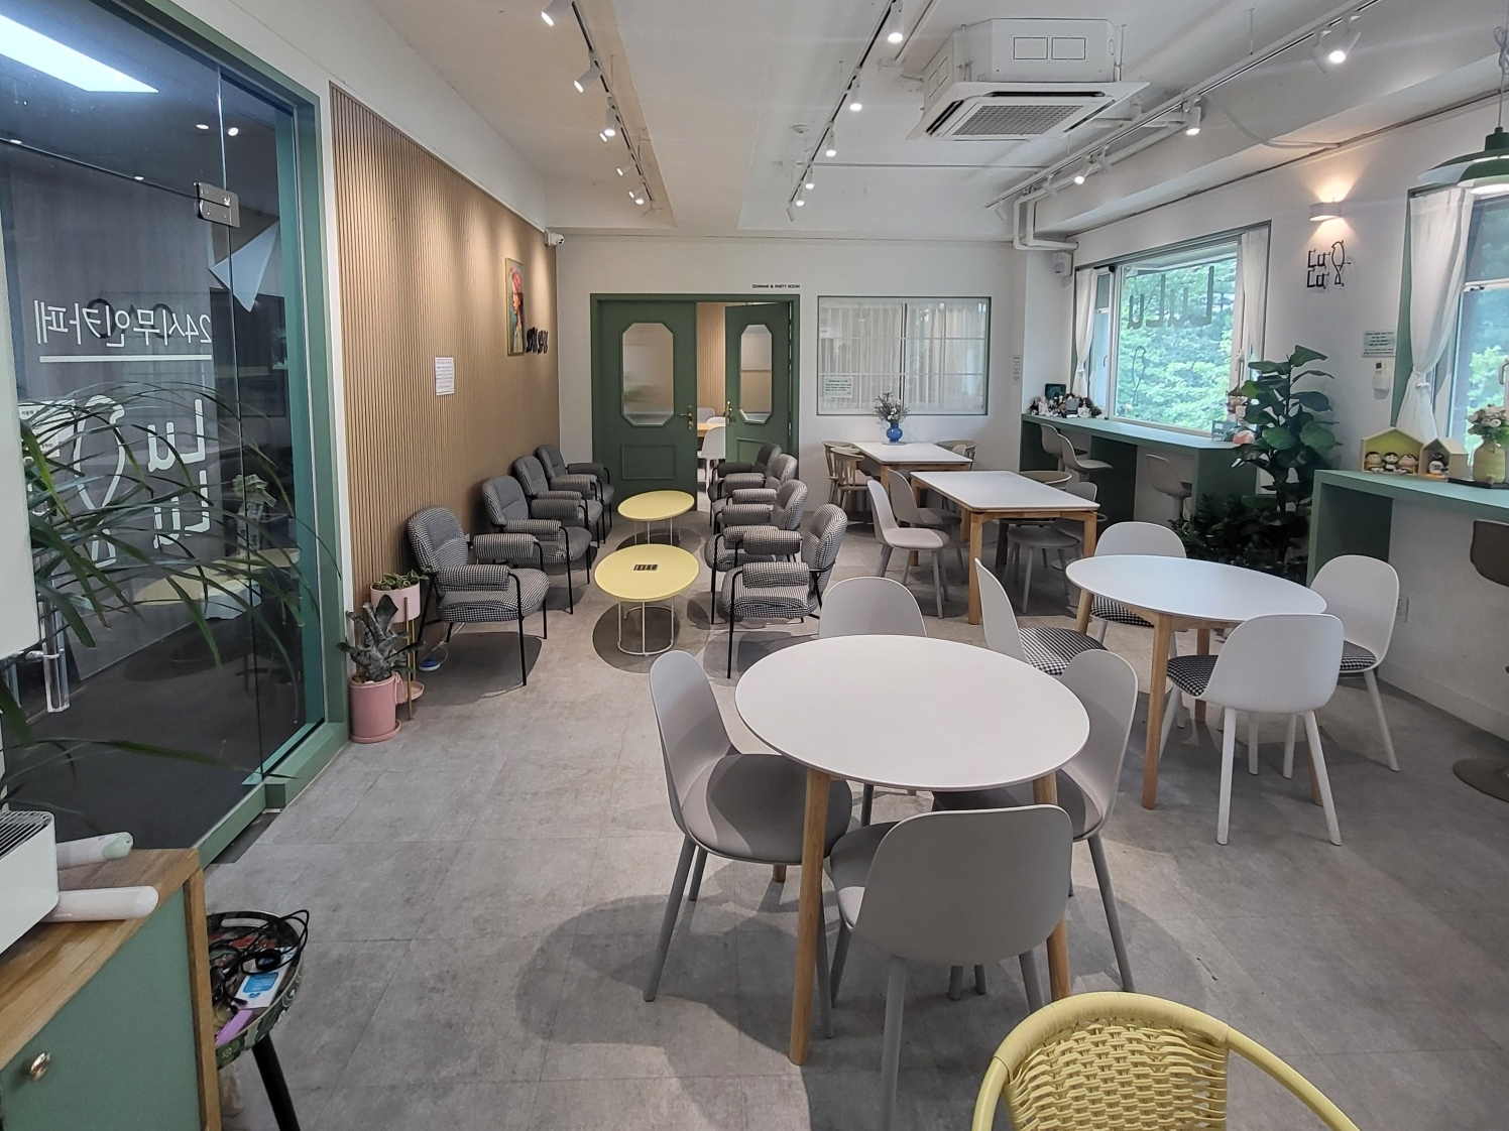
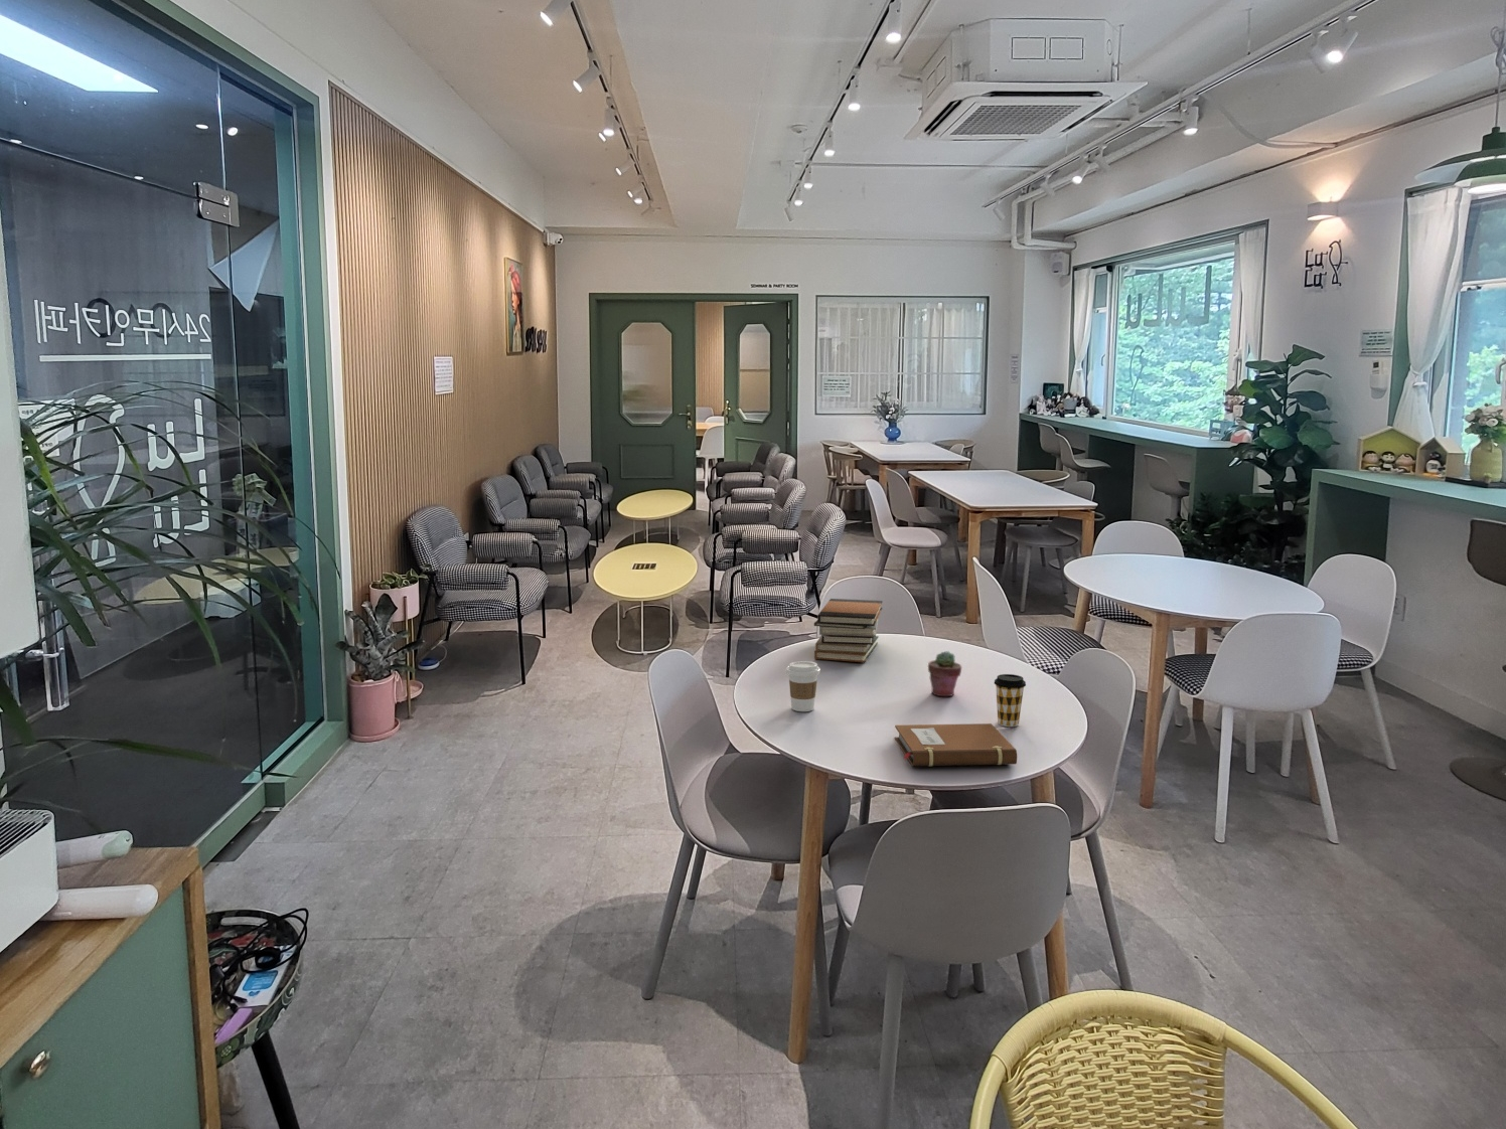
+ potted succulent [927,650,963,697]
+ book stack [813,598,883,663]
+ coffee cup [785,661,822,713]
+ notebook [894,722,1017,767]
+ coffee cup [993,674,1027,727]
